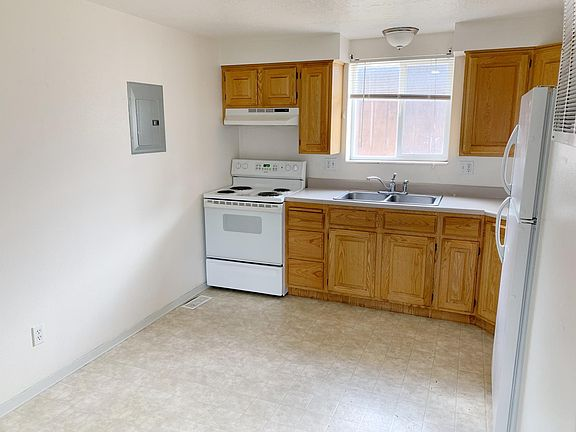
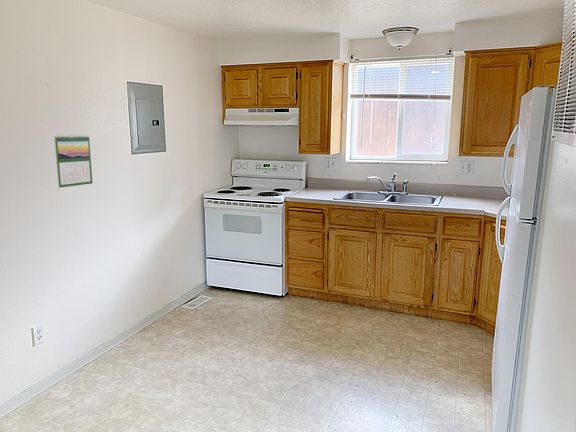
+ calendar [53,134,93,189]
